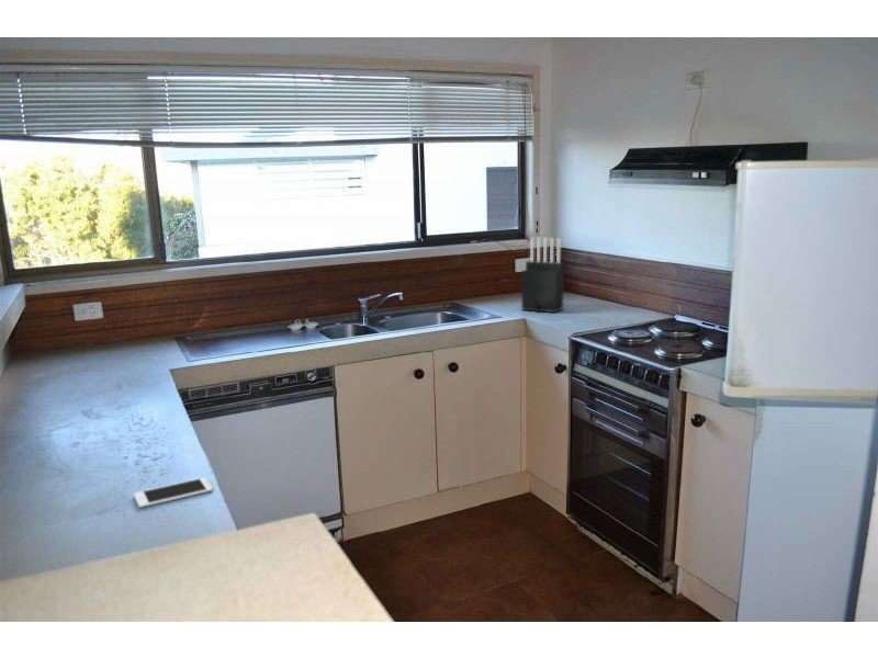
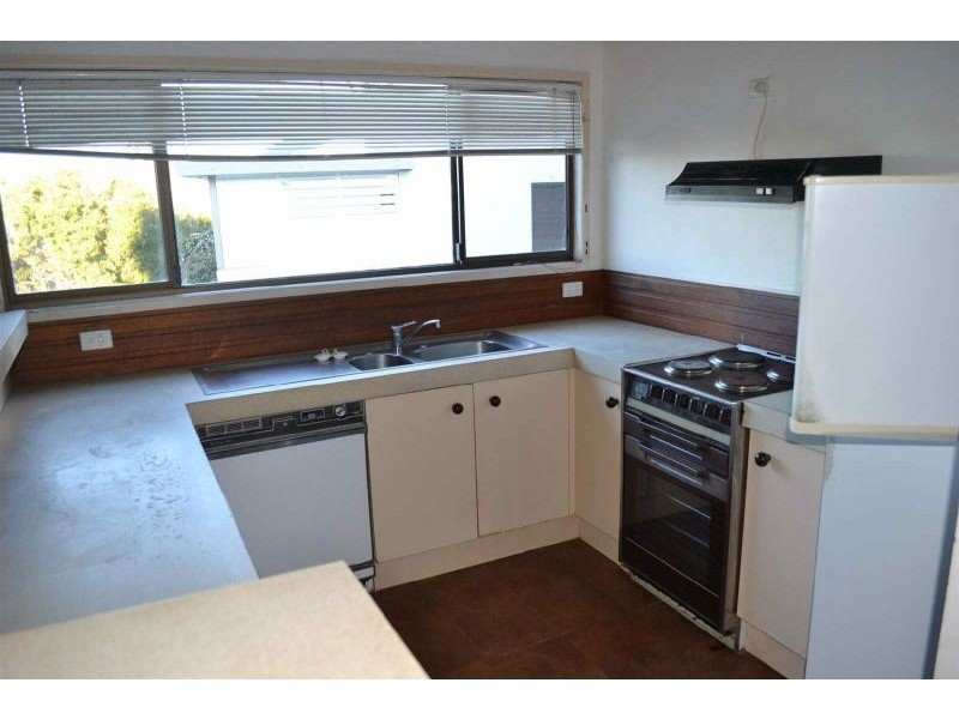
- knife block [520,236,565,314]
- cell phone [133,476,214,509]
